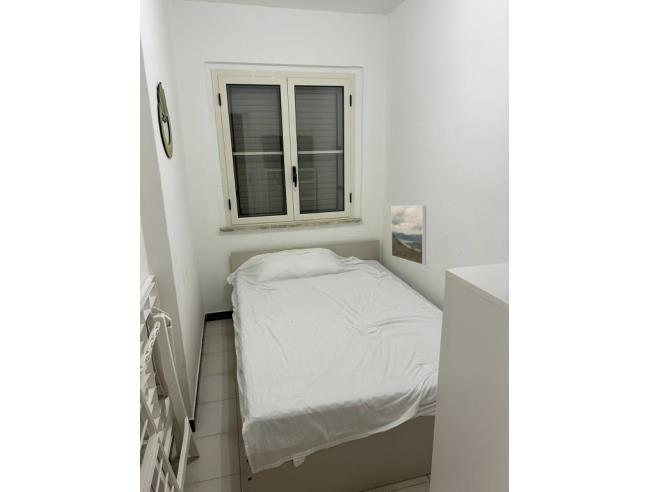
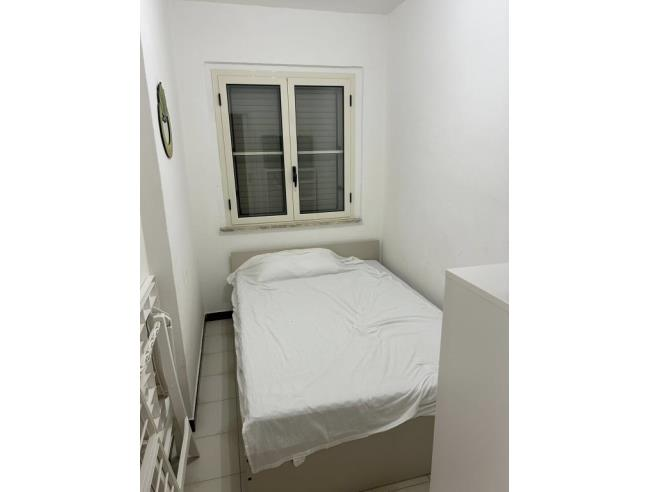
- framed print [390,205,427,266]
